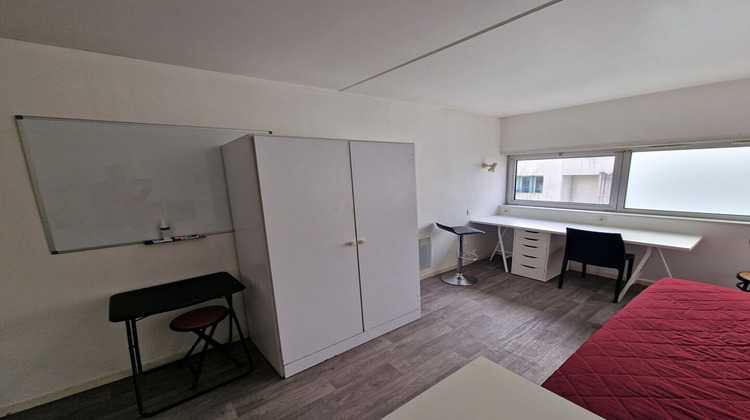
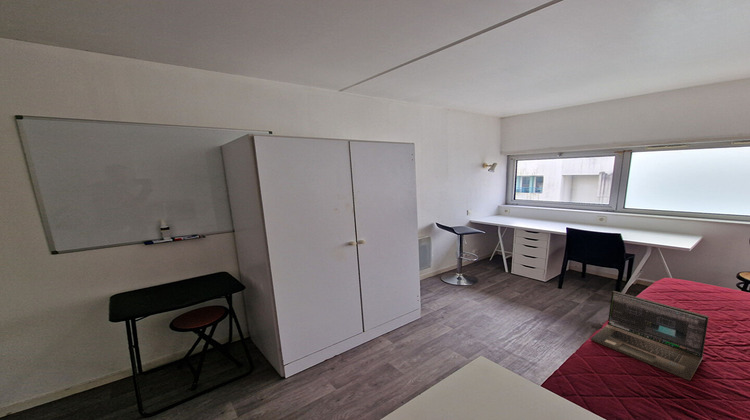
+ laptop [590,290,710,382]
